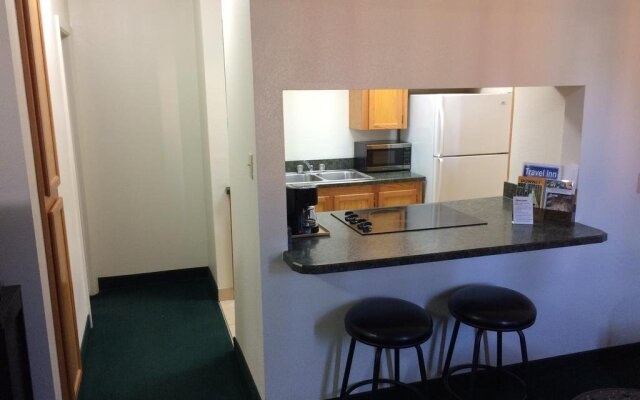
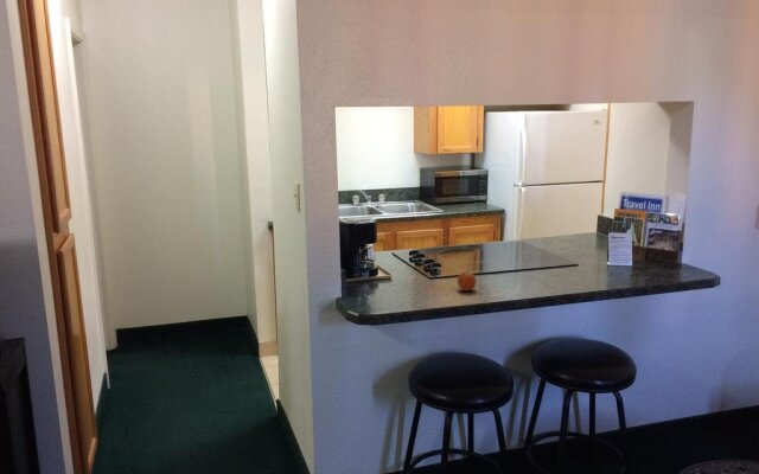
+ fruit [457,271,478,293]
